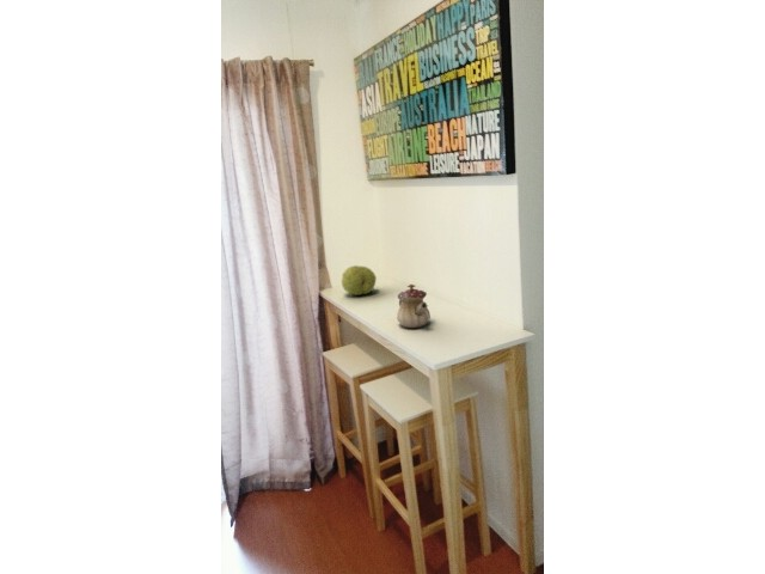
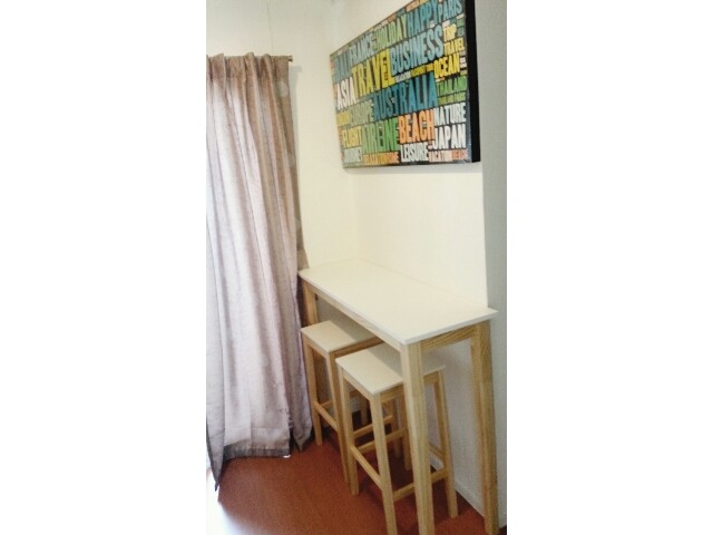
- fruit [341,264,378,297]
- teapot [396,283,432,329]
